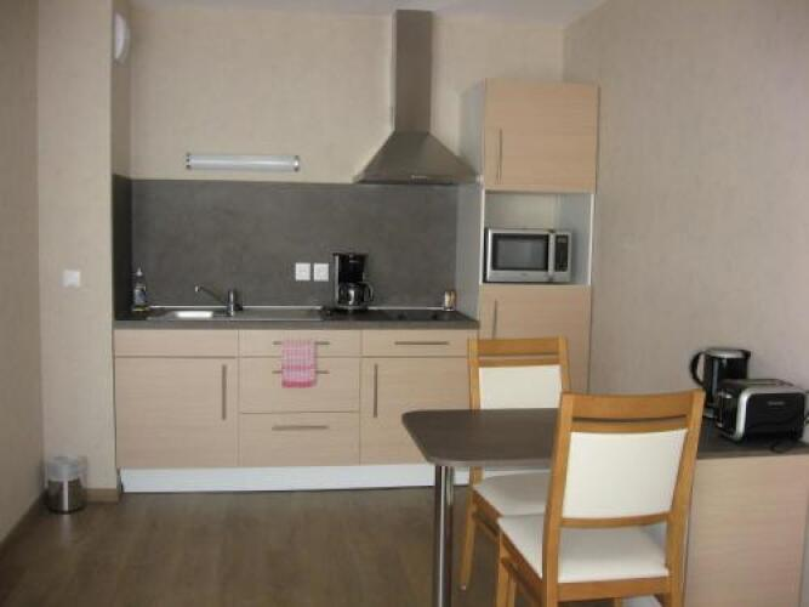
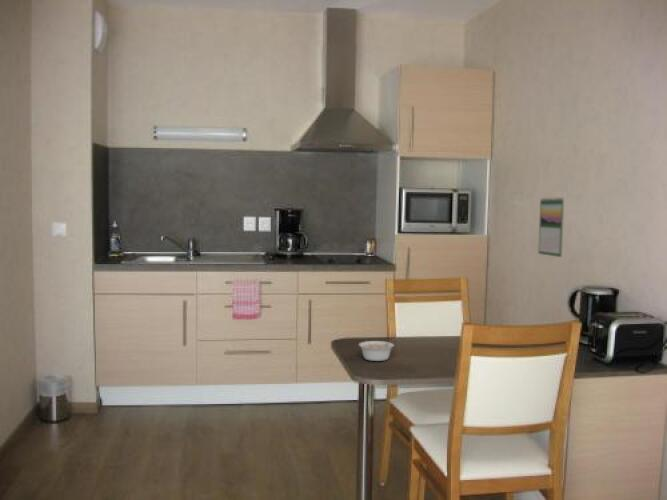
+ calendar [537,196,565,258]
+ legume [358,338,396,362]
